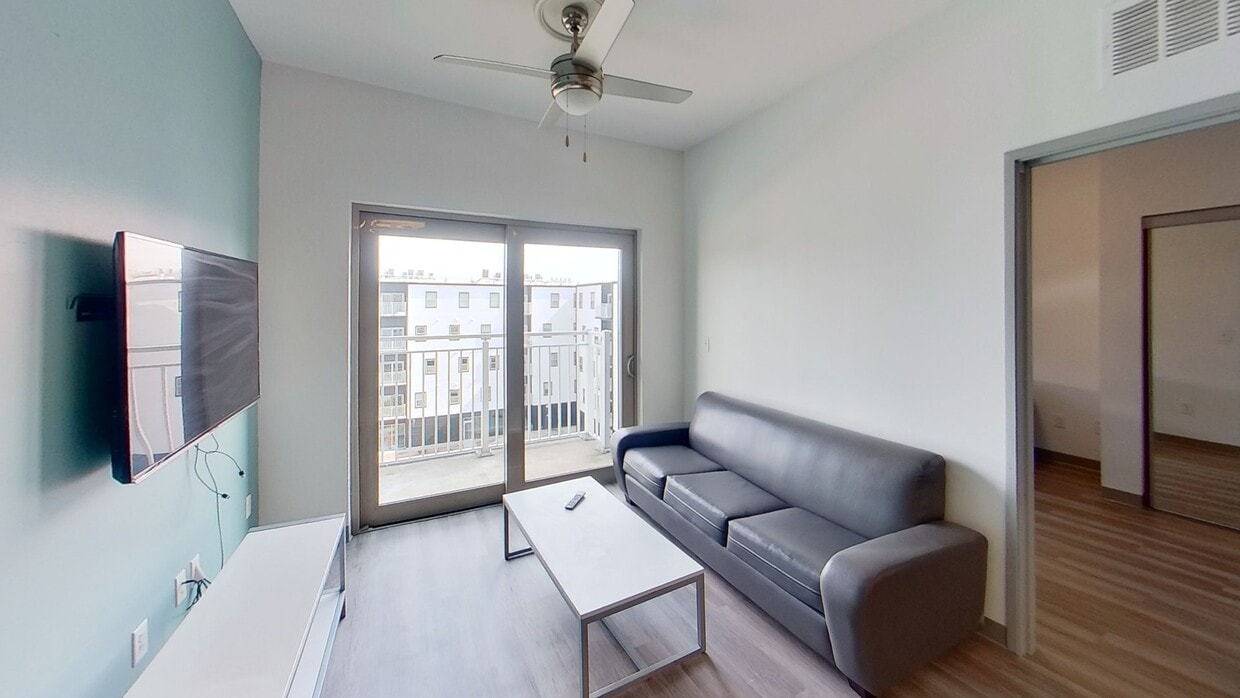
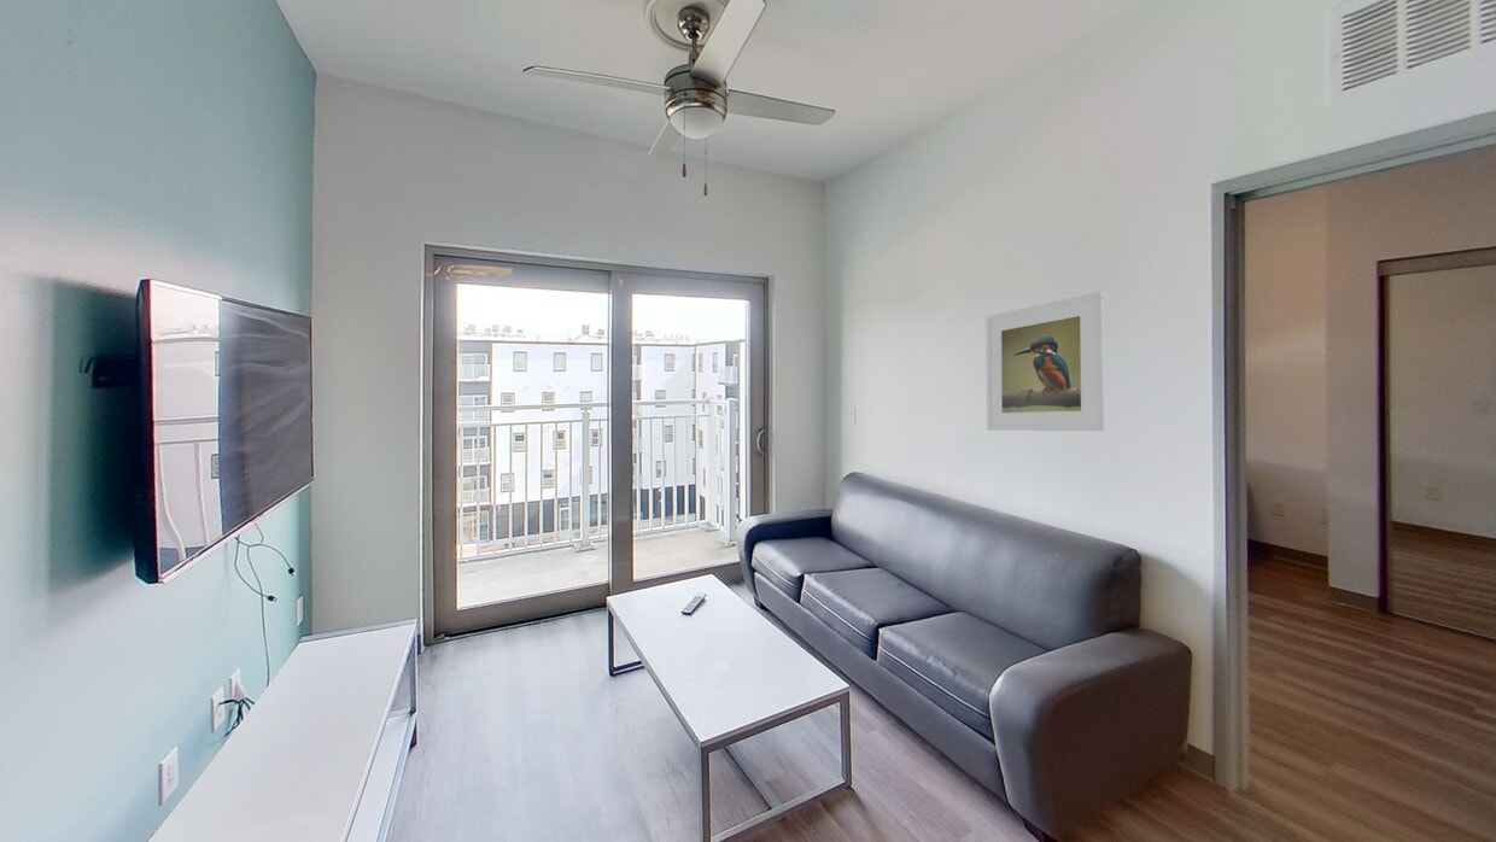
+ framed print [984,291,1105,432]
